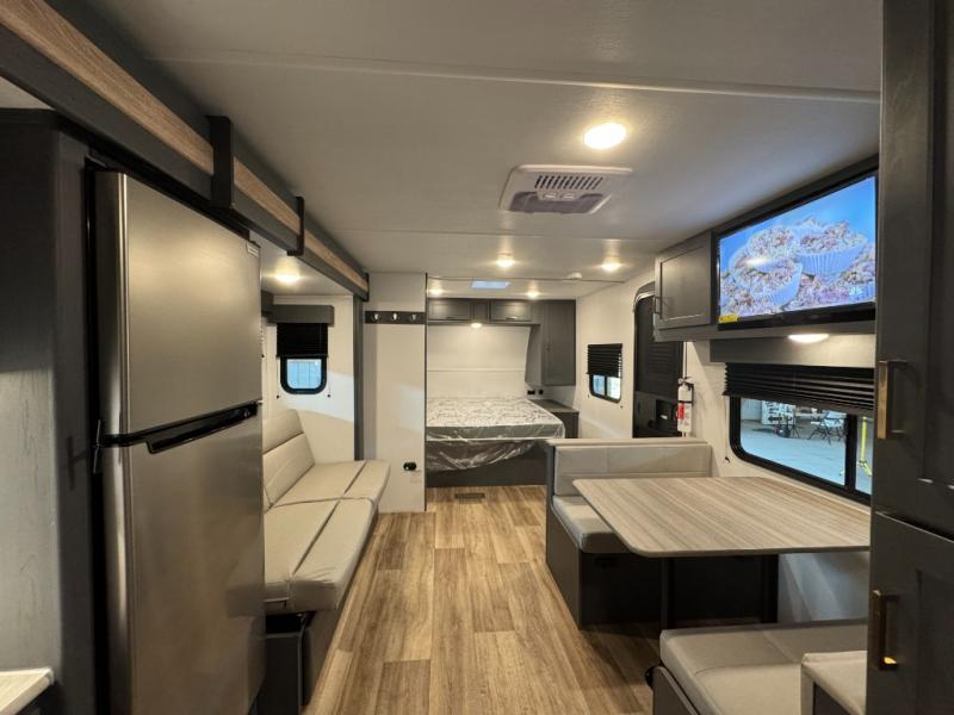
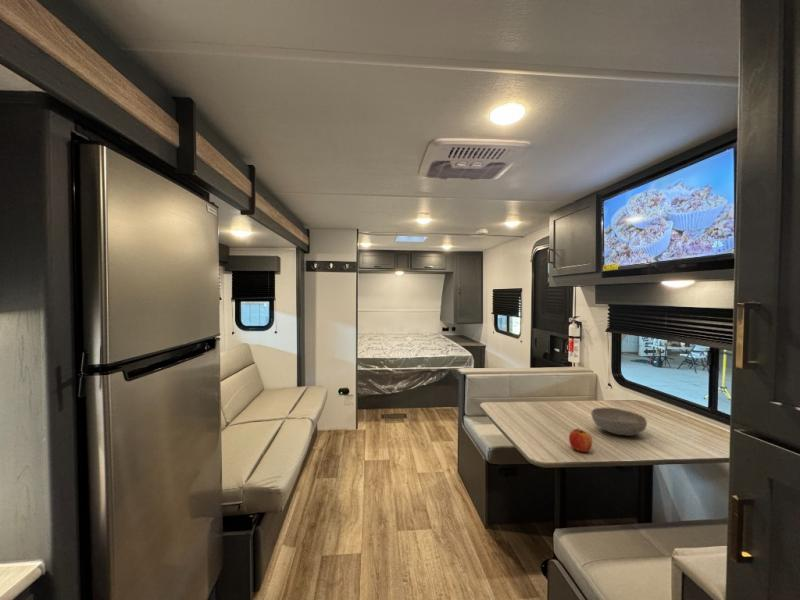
+ fruit [568,428,593,453]
+ bowl [590,407,648,437]
